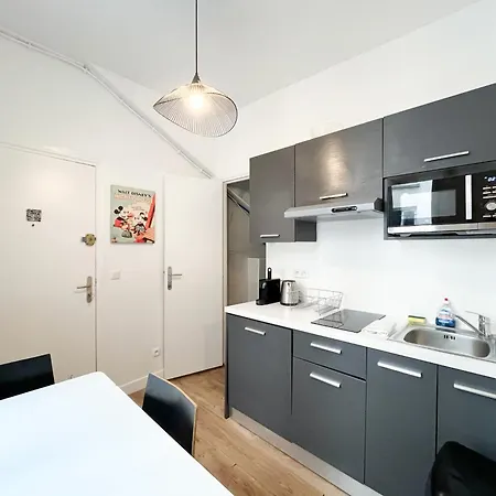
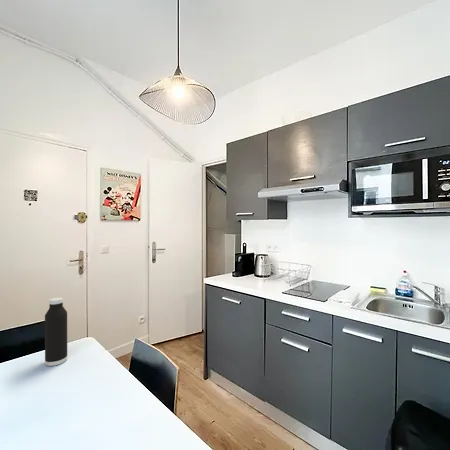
+ water bottle [44,297,68,367]
